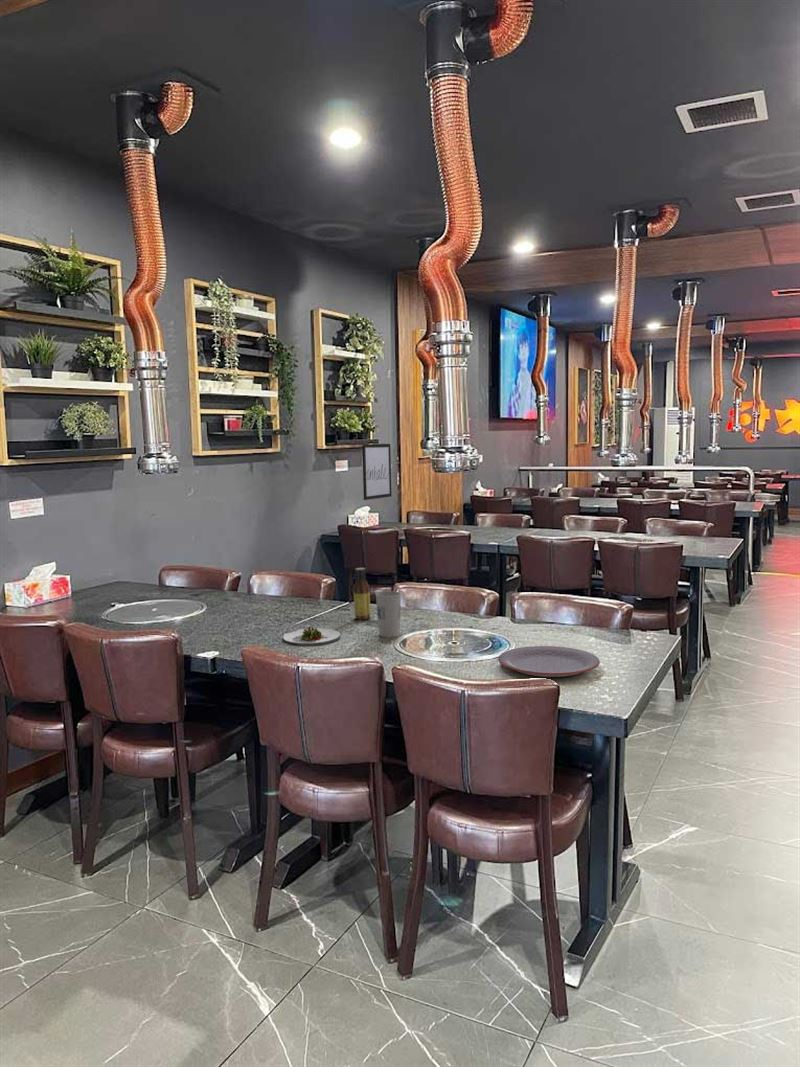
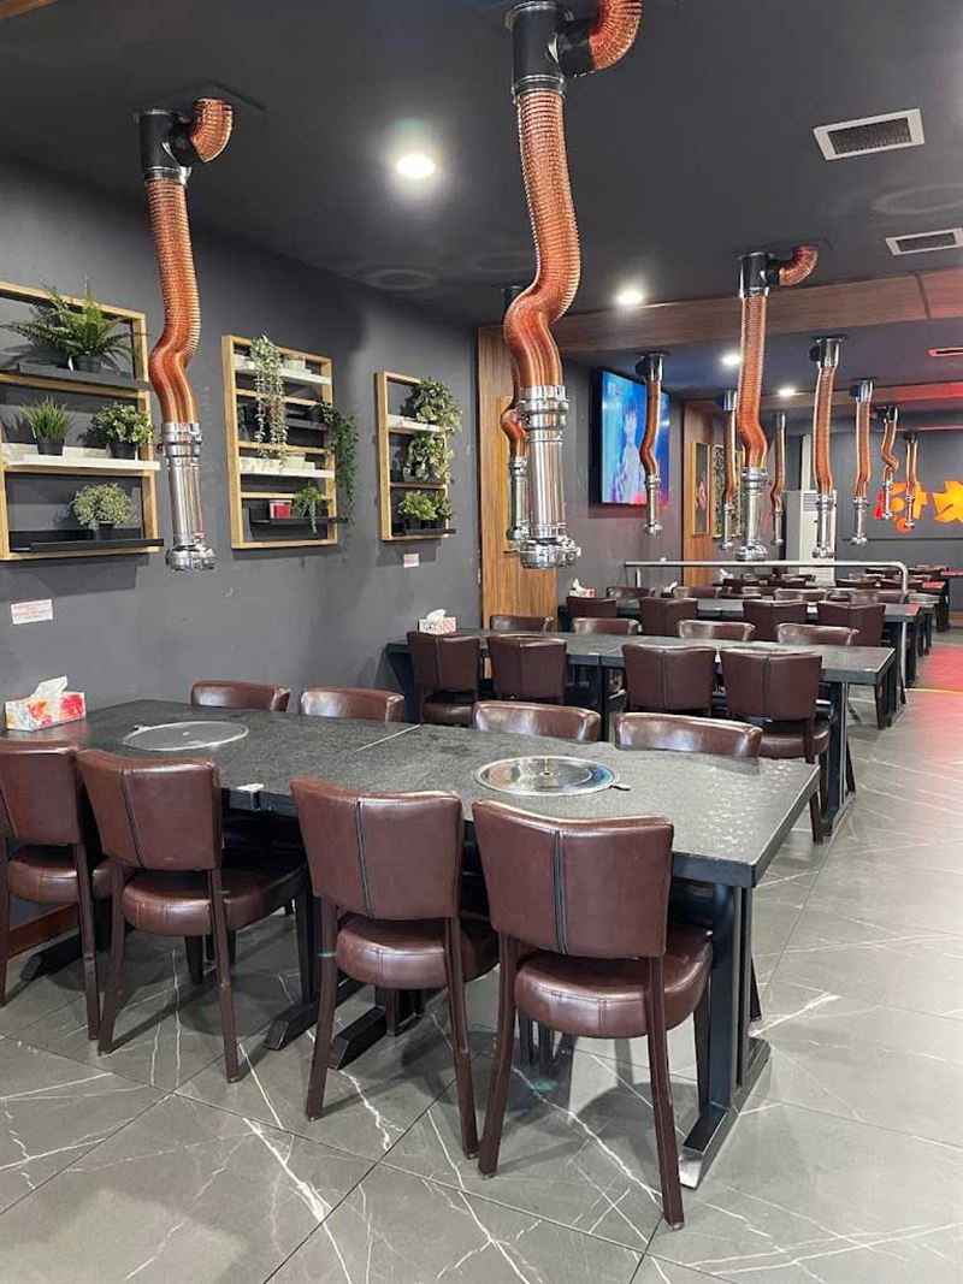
- wall art [361,443,393,501]
- salad plate [282,626,341,647]
- cup [375,590,402,638]
- sauce bottle [352,567,372,621]
- plate [498,645,601,678]
